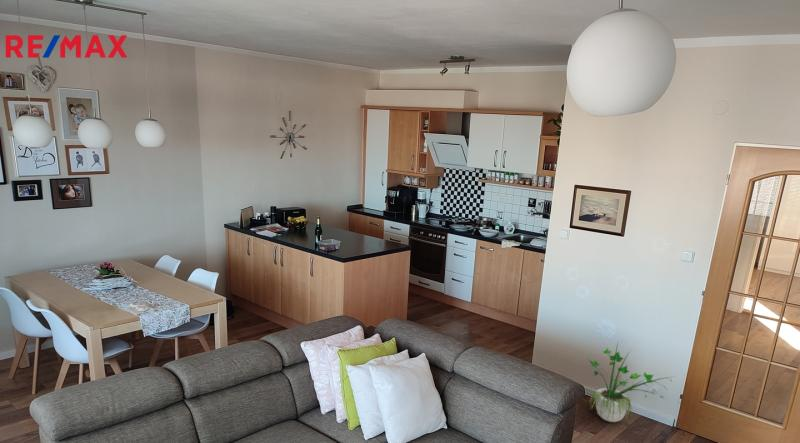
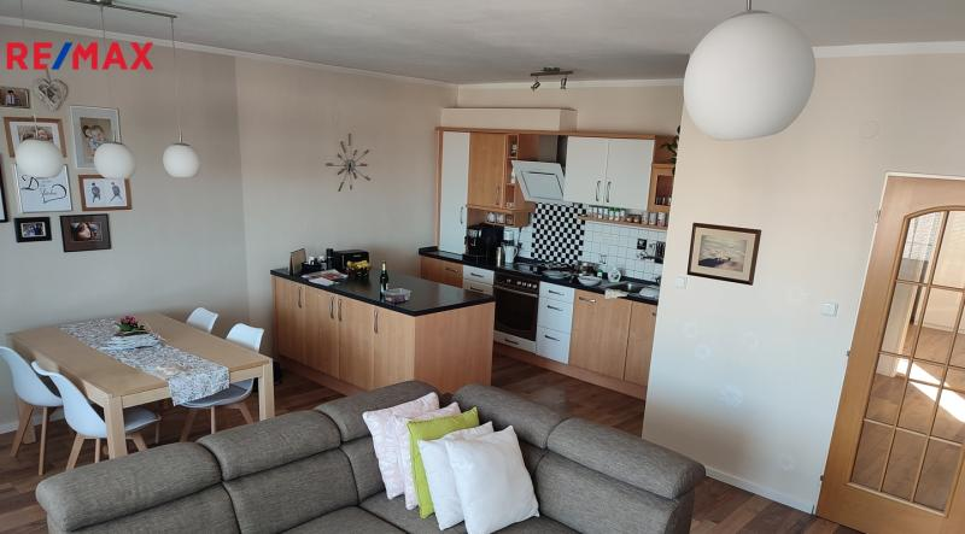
- potted plant [587,342,676,423]
